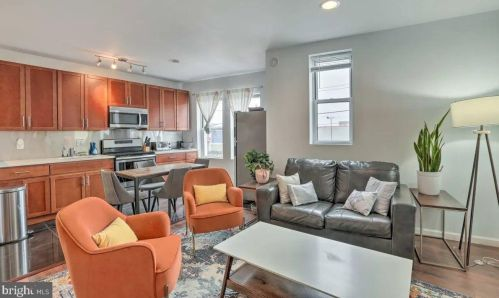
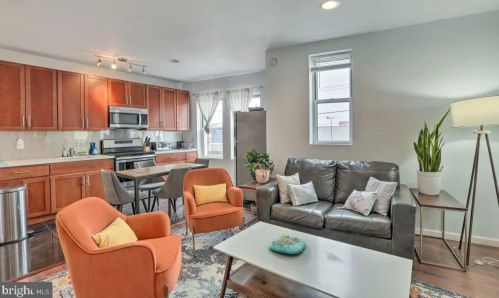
+ decorative tray [269,233,307,255]
